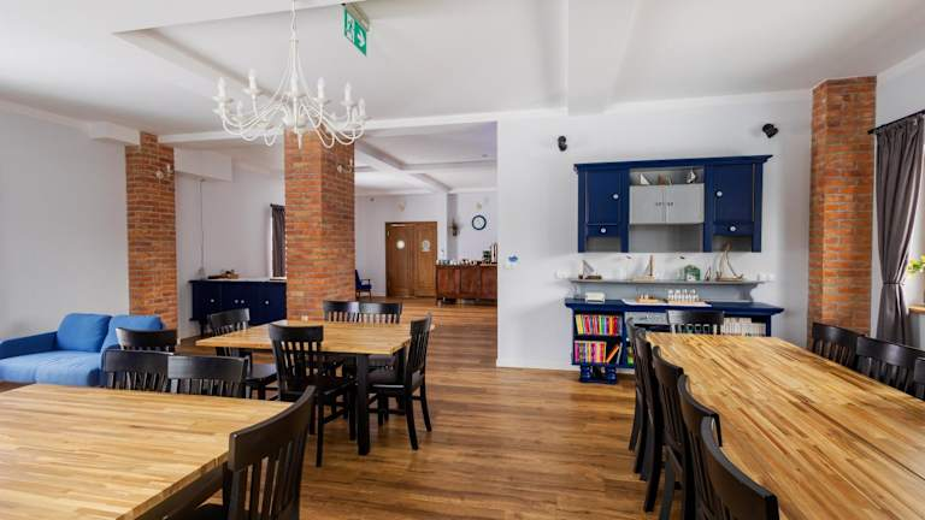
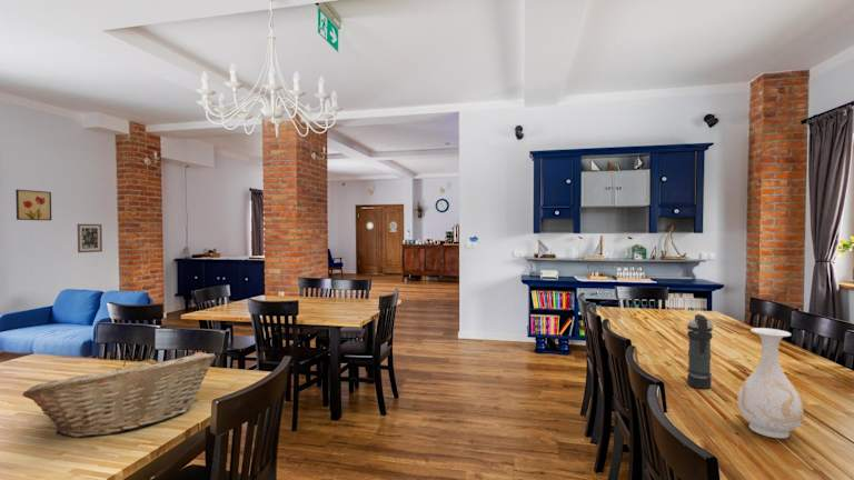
+ wall art [14,189,52,221]
+ vase [736,327,805,440]
+ wall art [77,223,103,254]
+ smoke grenade [686,313,715,390]
+ fruit basket [21,351,217,438]
